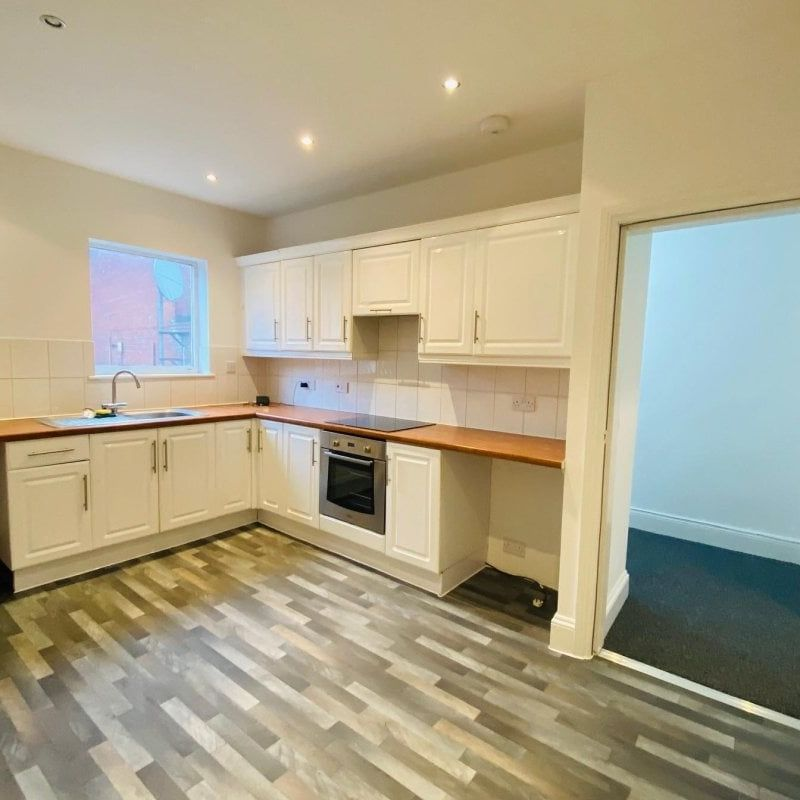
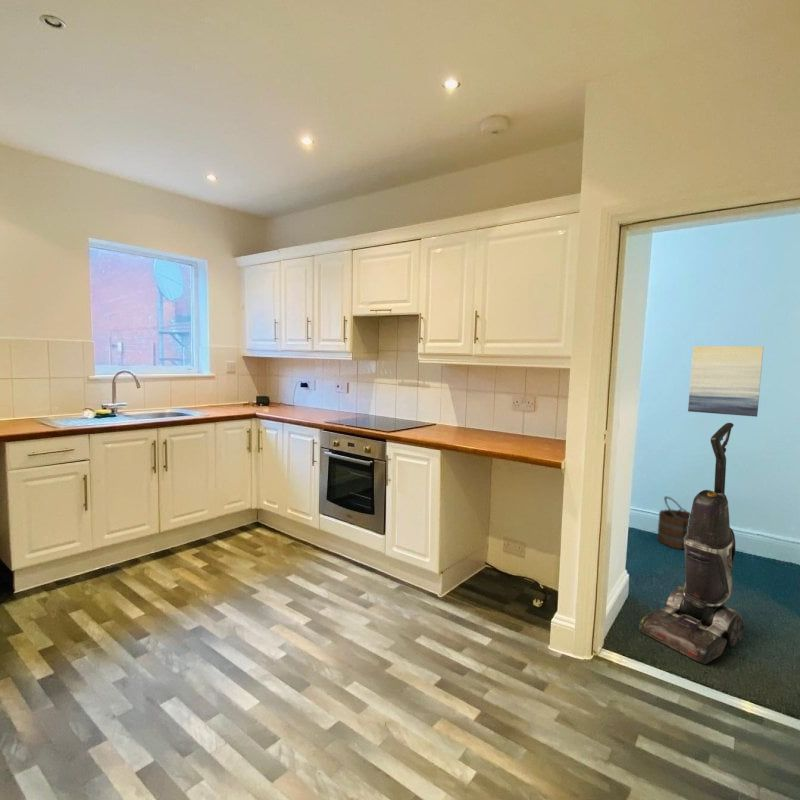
+ vacuum cleaner [638,422,746,665]
+ bucket [656,495,691,551]
+ wall art [687,345,764,418]
